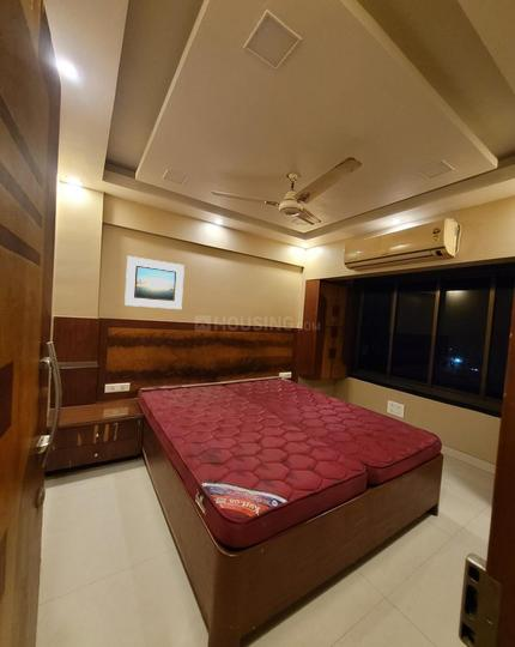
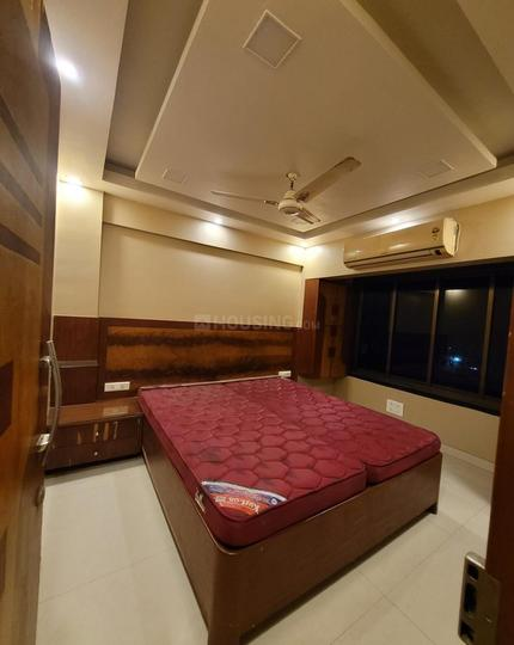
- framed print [123,255,186,310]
